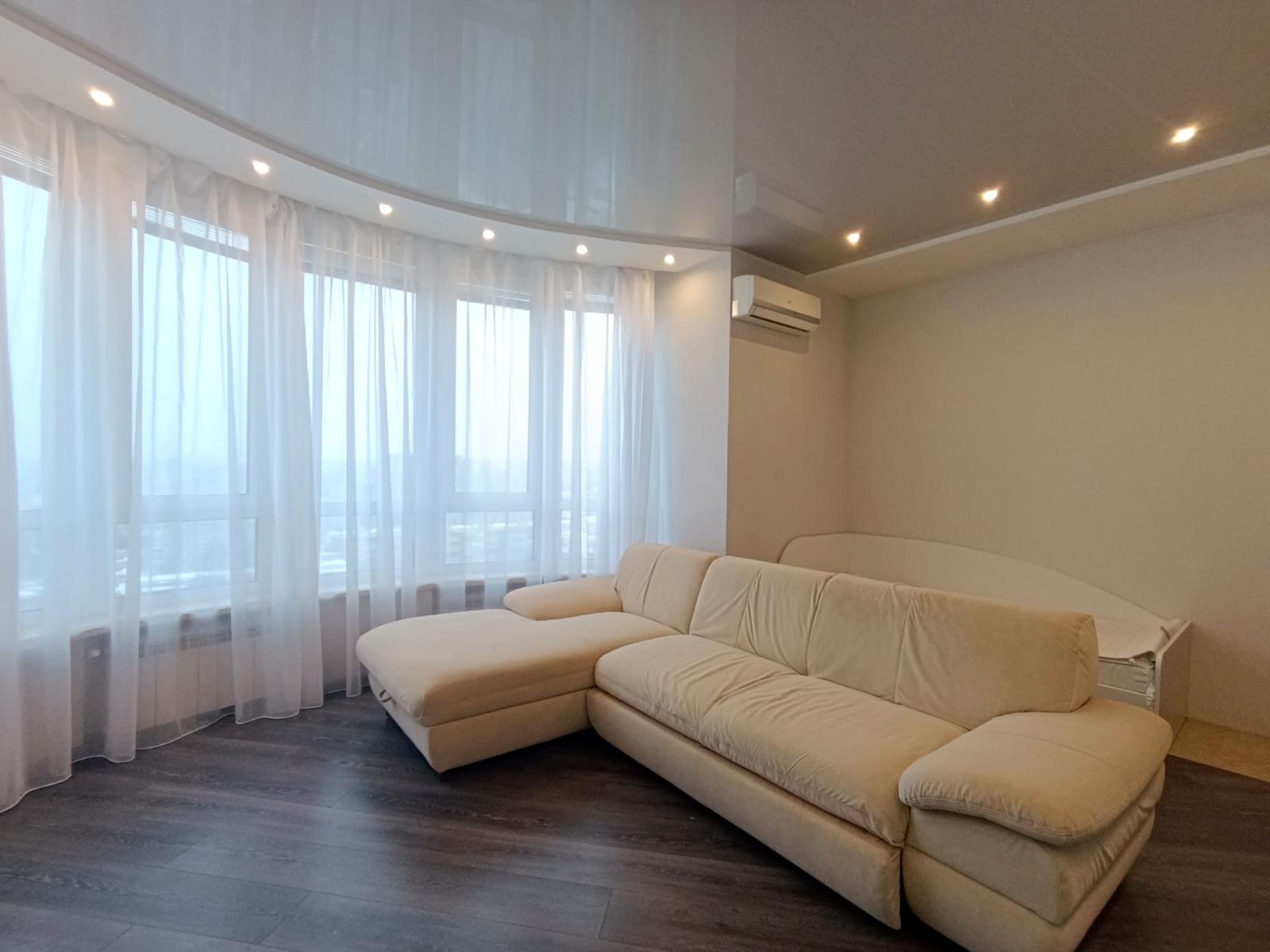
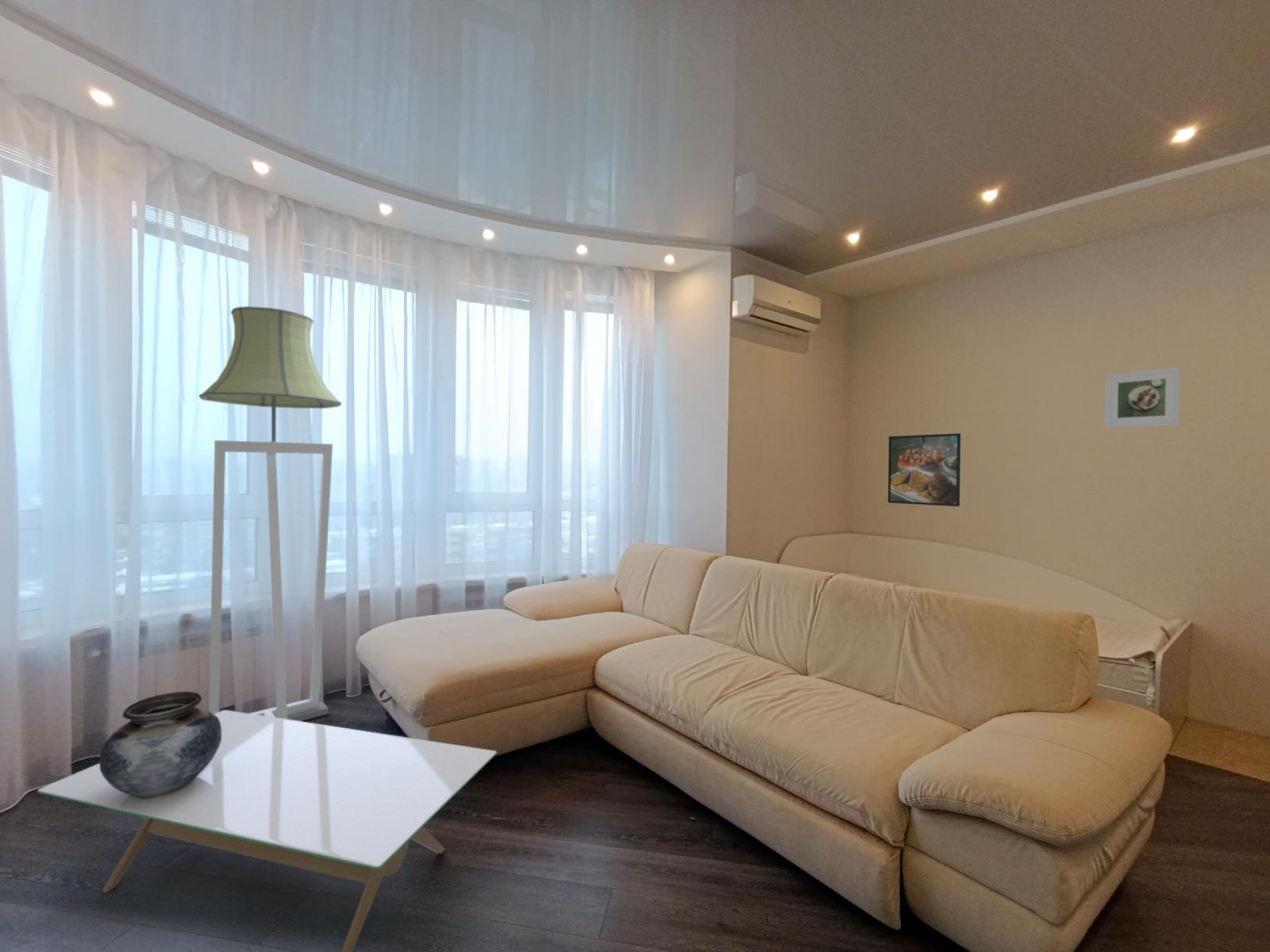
+ coffee table [37,709,498,952]
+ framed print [887,432,961,507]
+ vase [98,691,221,799]
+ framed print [1104,367,1181,429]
+ floor lamp [198,305,342,722]
